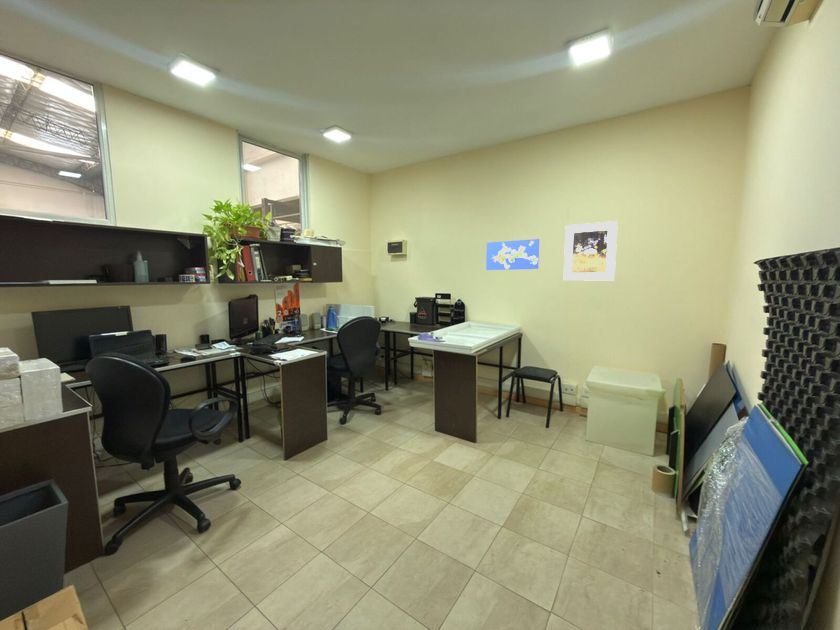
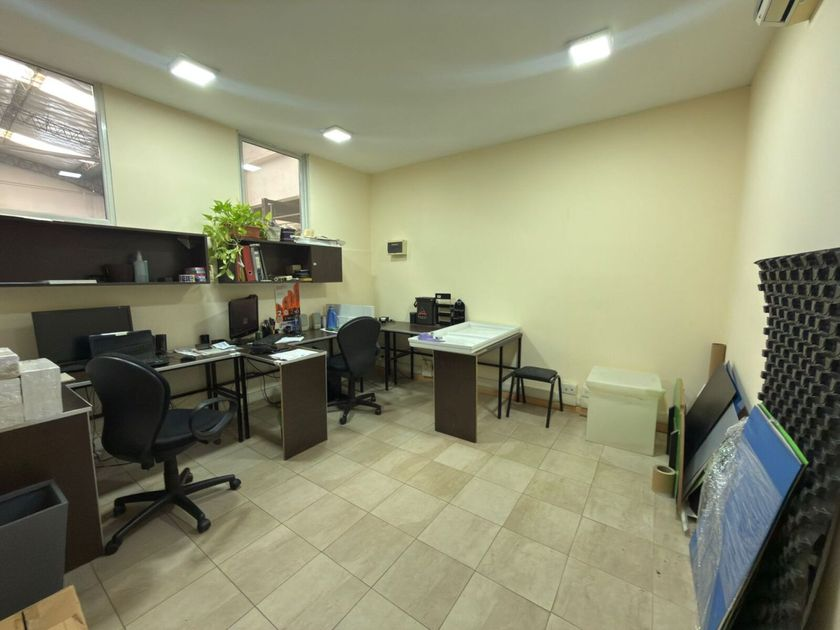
- world map [485,238,540,271]
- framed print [563,220,619,282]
